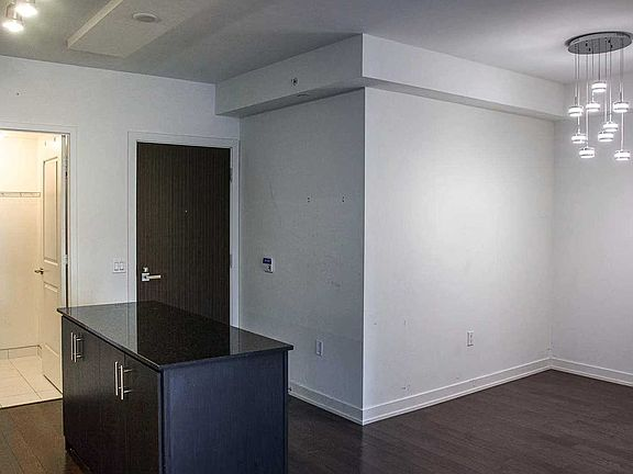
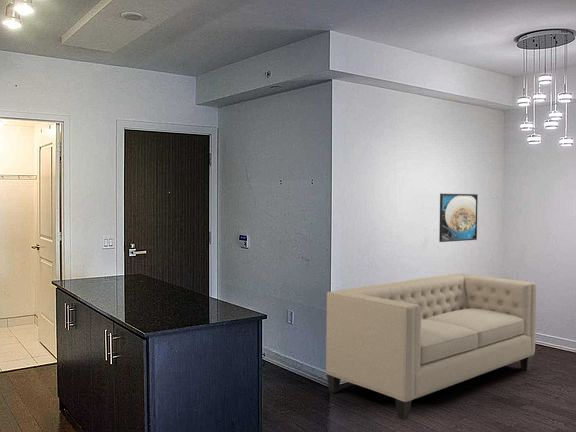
+ sofa [325,272,537,421]
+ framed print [438,192,479,243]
